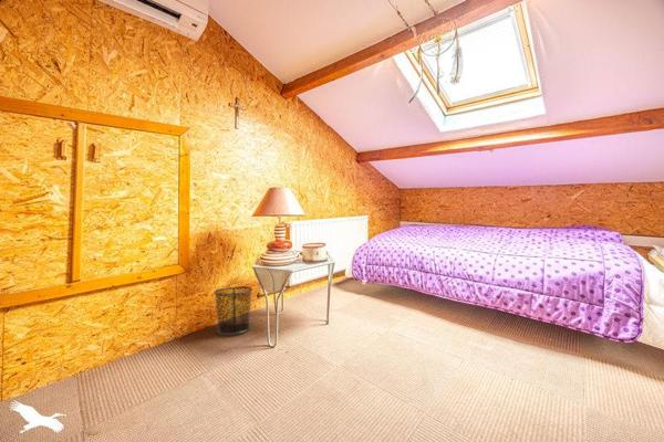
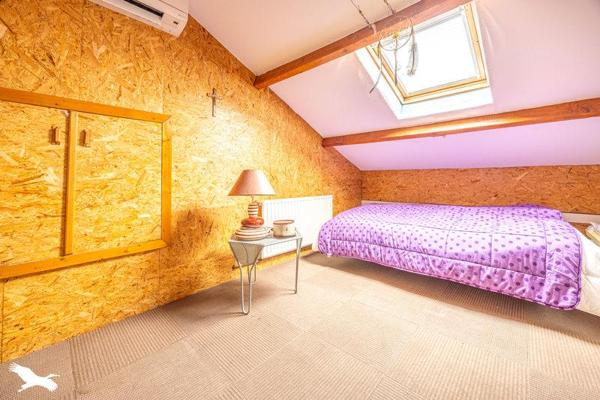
- waste bin [212,285,253,336]
